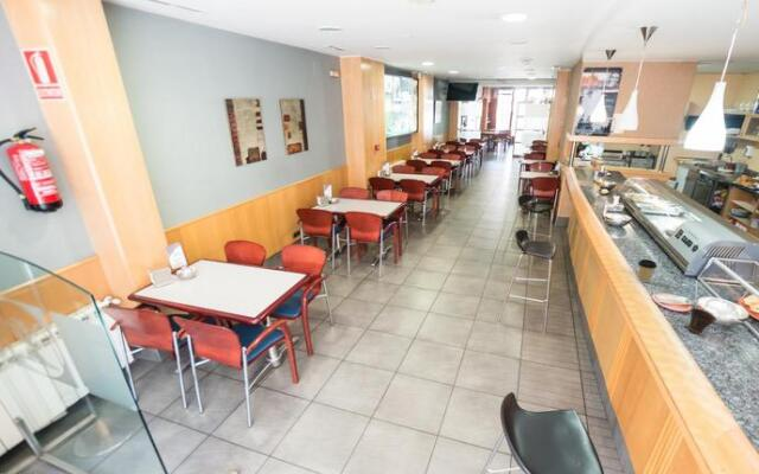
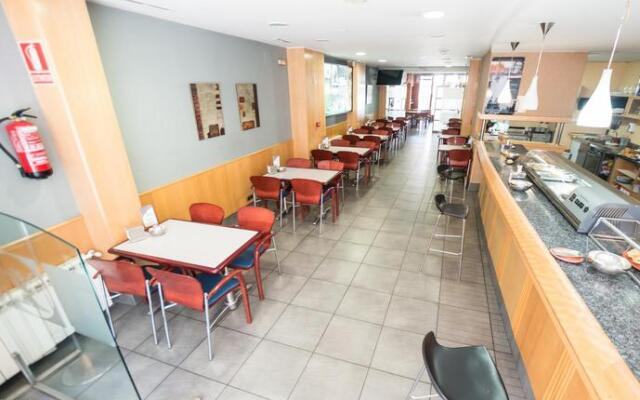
- cup [687,308,717,335]
- coffee cup [637,258,658,283]
